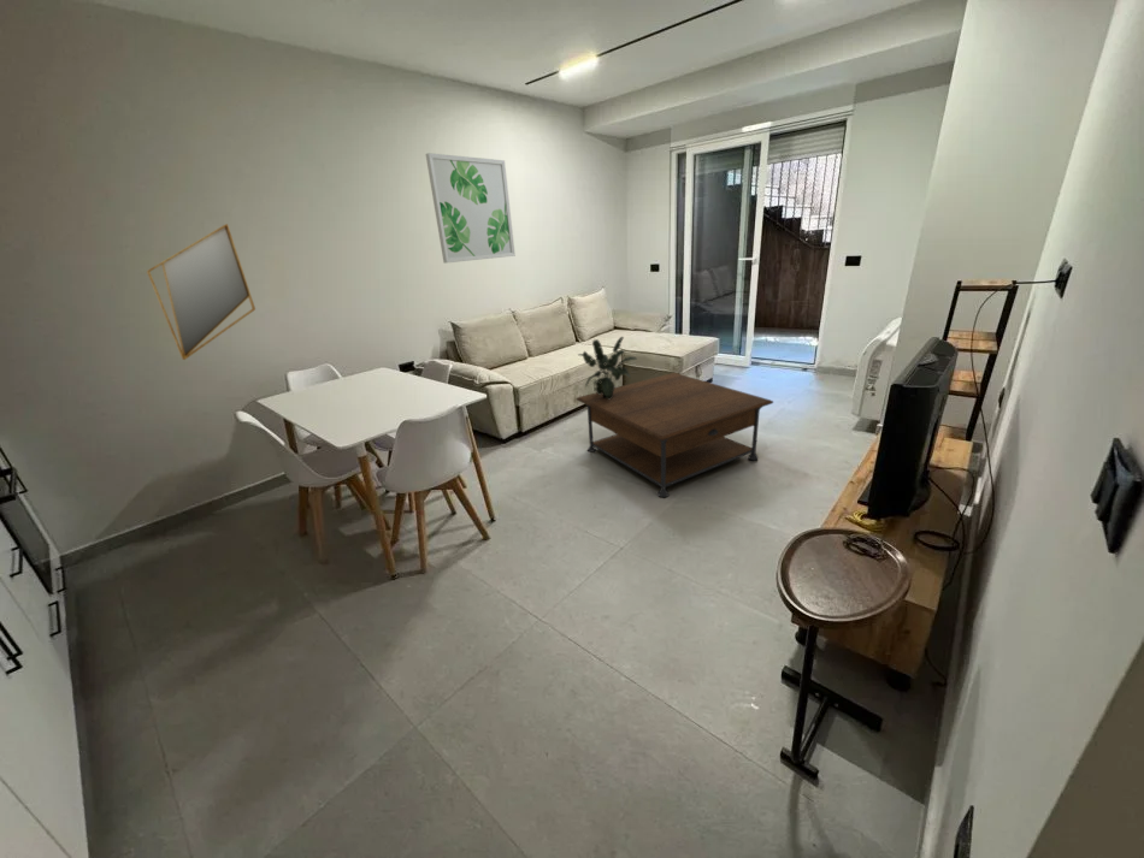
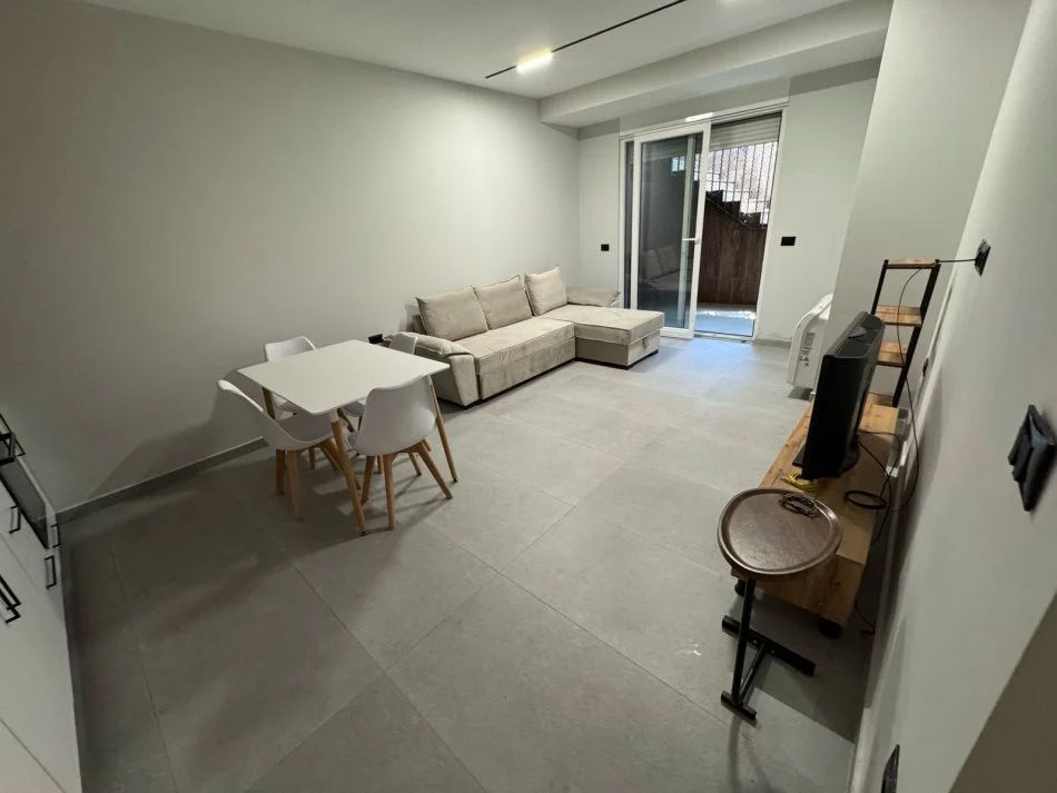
- potted plant [577,336,638,400]
- home mirror [146,223,256,361]
- wall art [425,152,517,265]
- coffee table [574,372,774,498]
